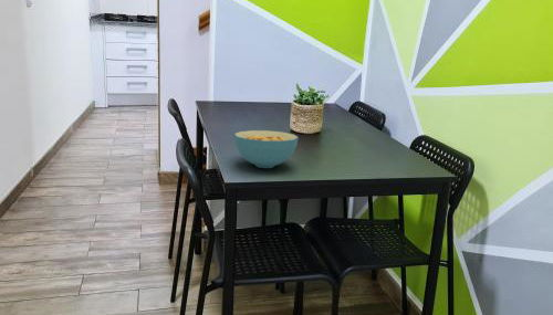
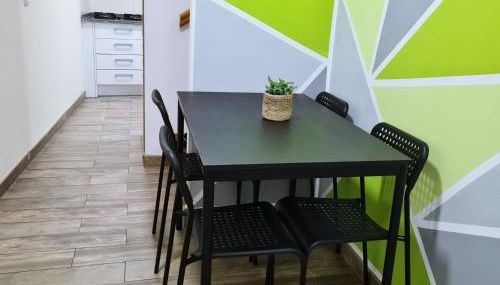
- cereal bowl [233,129,300,169]
